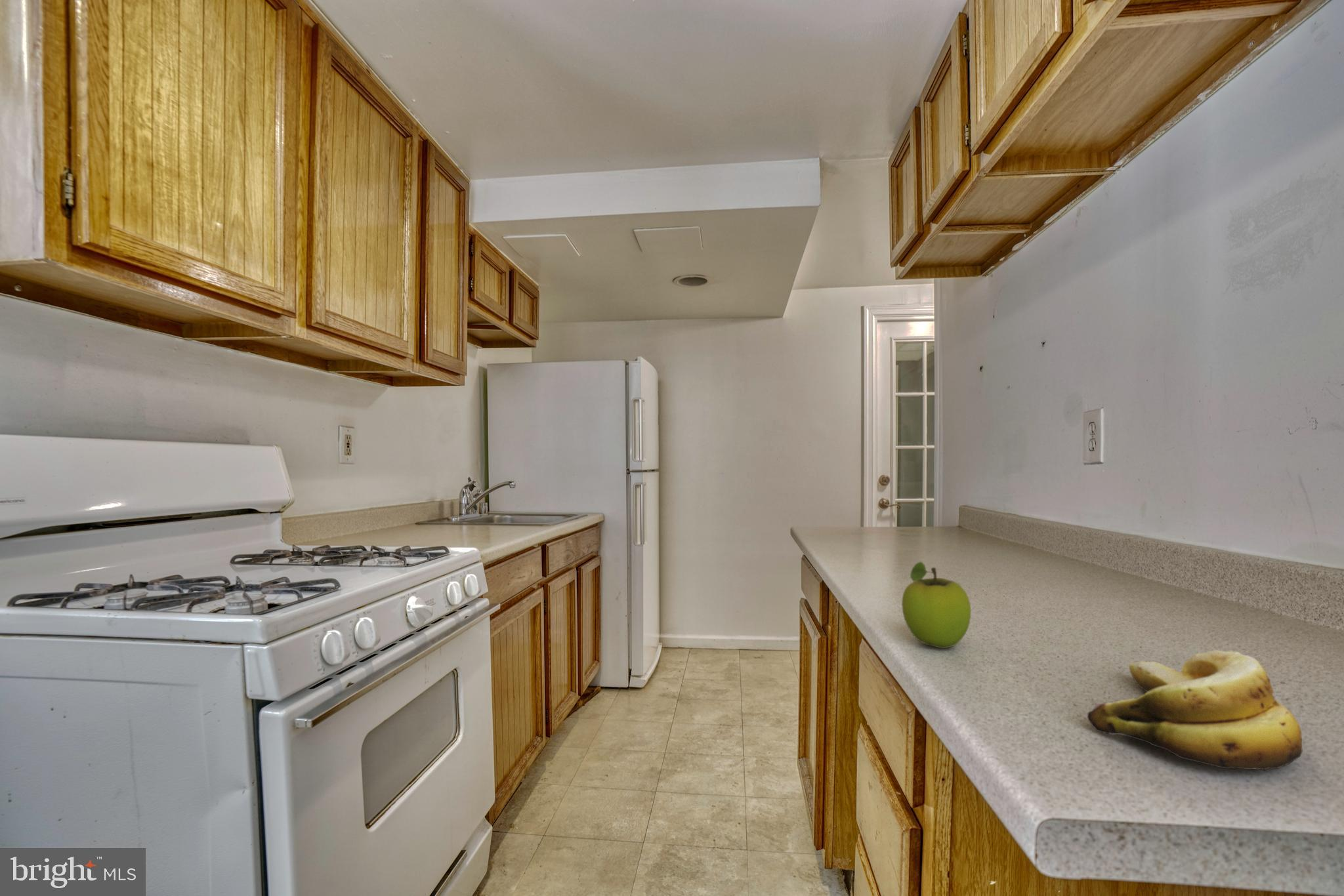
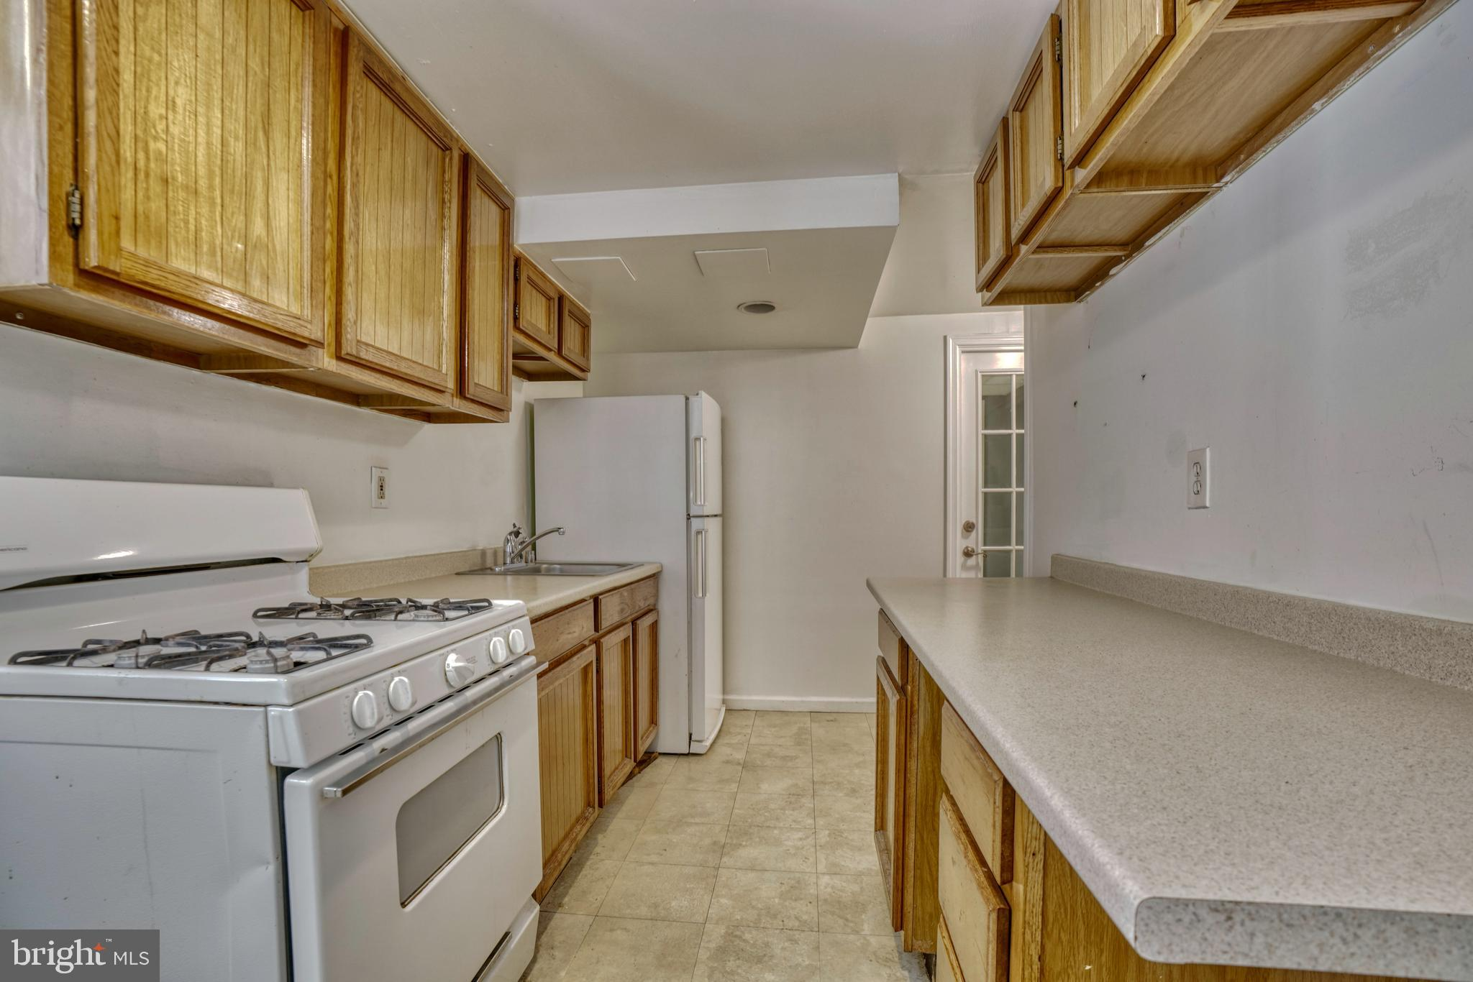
- banana [1087,649,1303,771]
- fruit [901,561,972,649]
